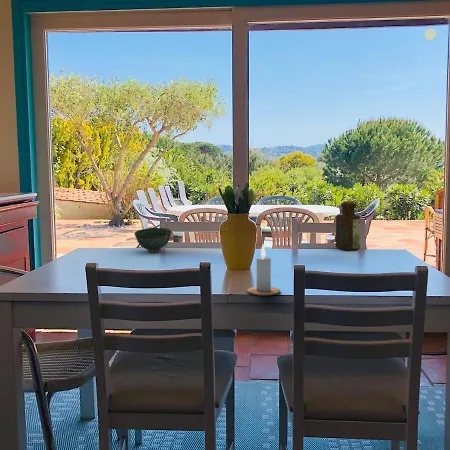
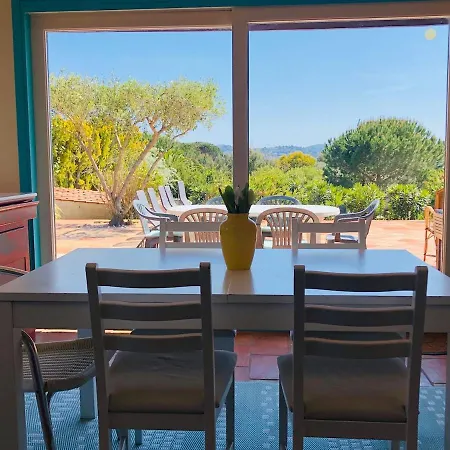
- candle [246,244,281,296]
- bottle [335,200,361,252]
- bowl [134,227,173,253]
